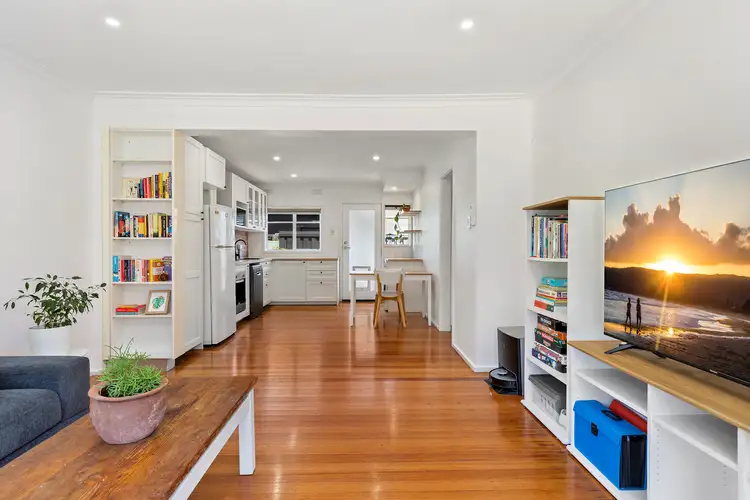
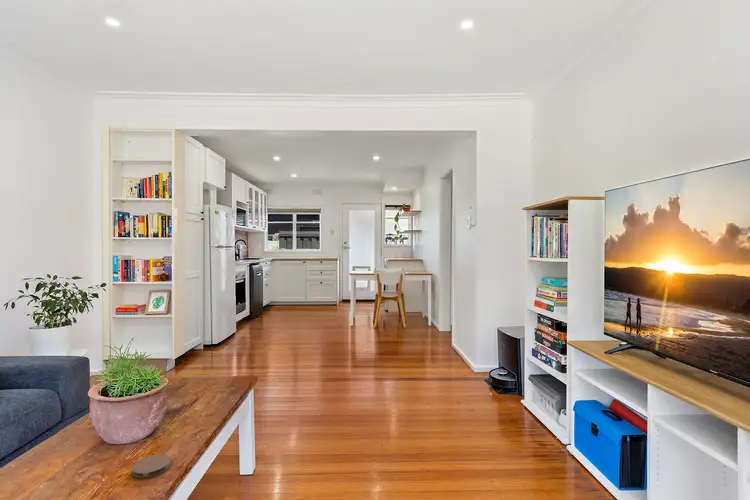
+ coaster [131,454,172,479]
